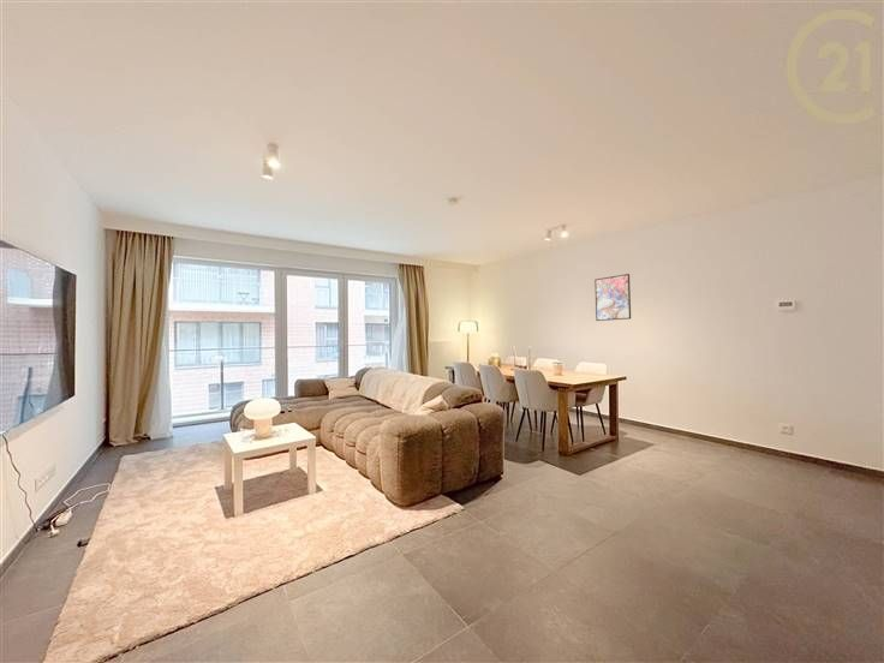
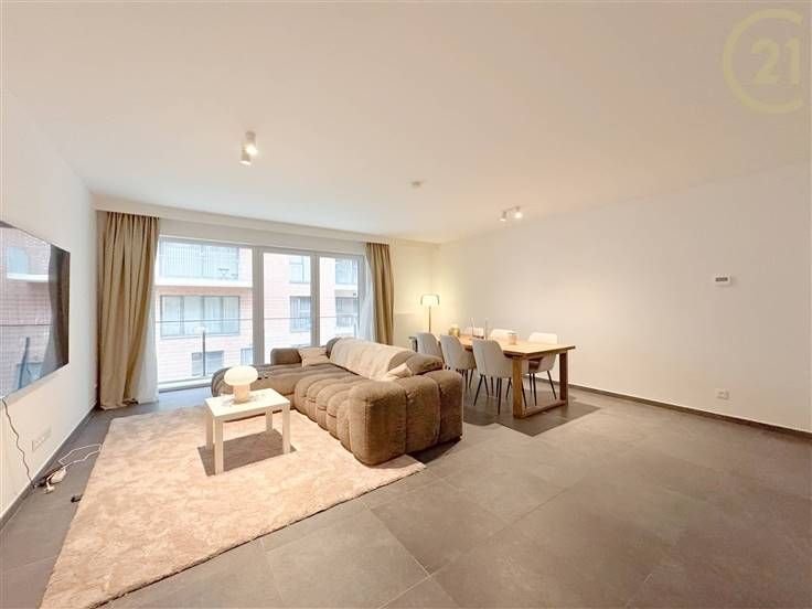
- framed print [593,273,632,322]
